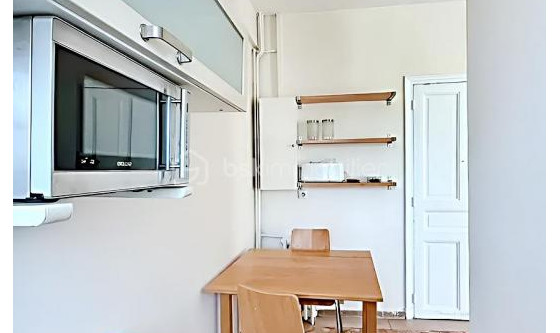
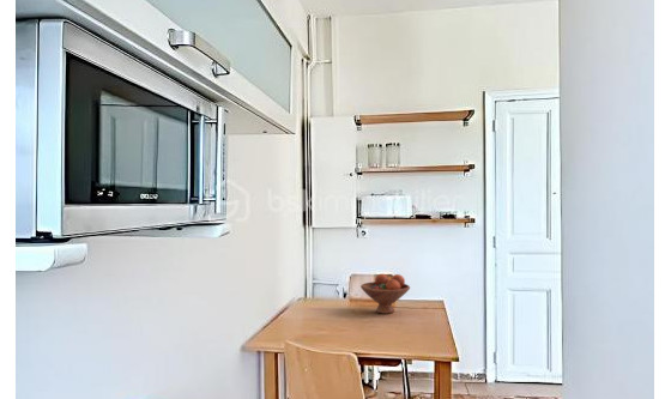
+ fruit bowl [359,273,411,315]
